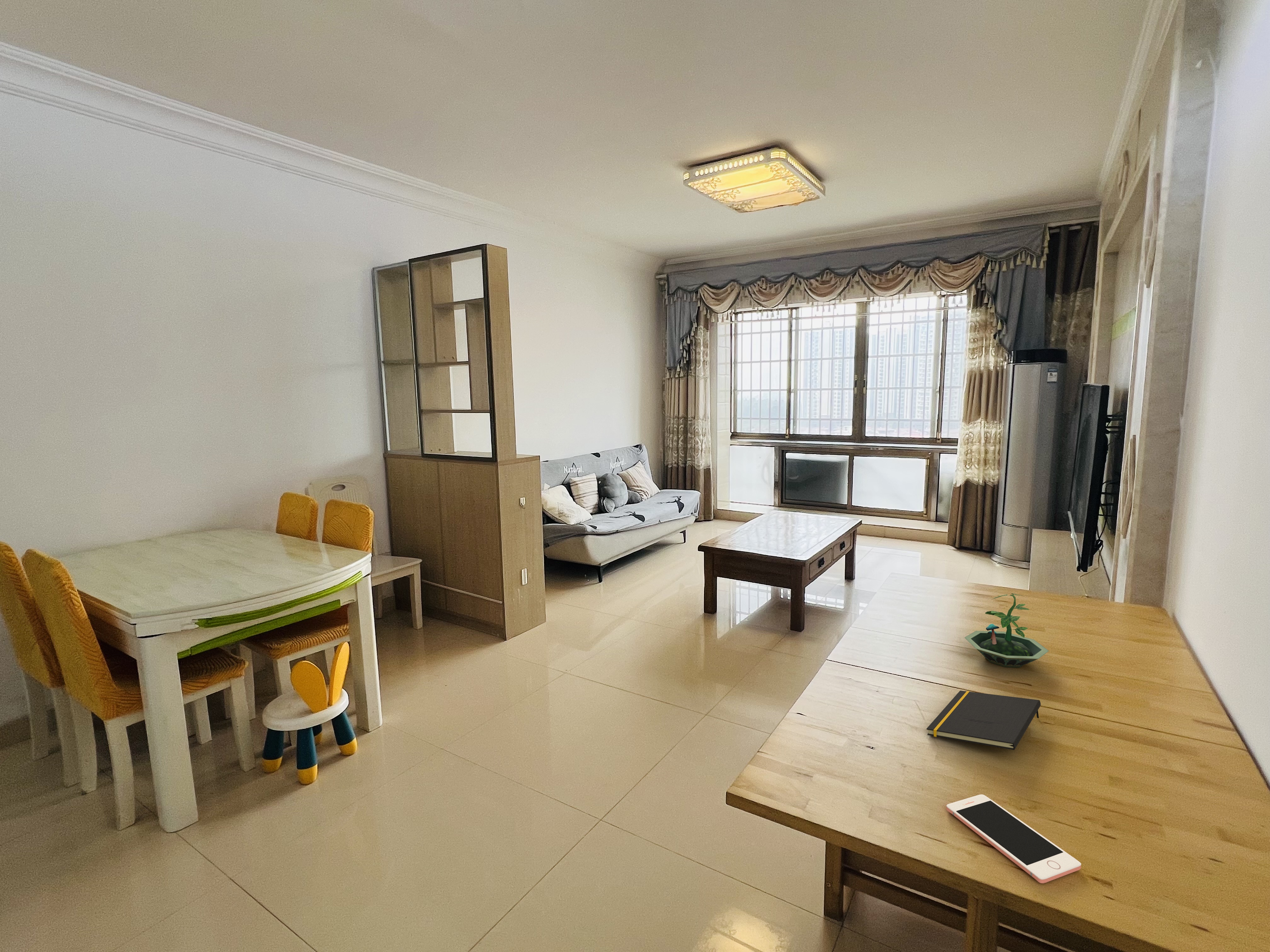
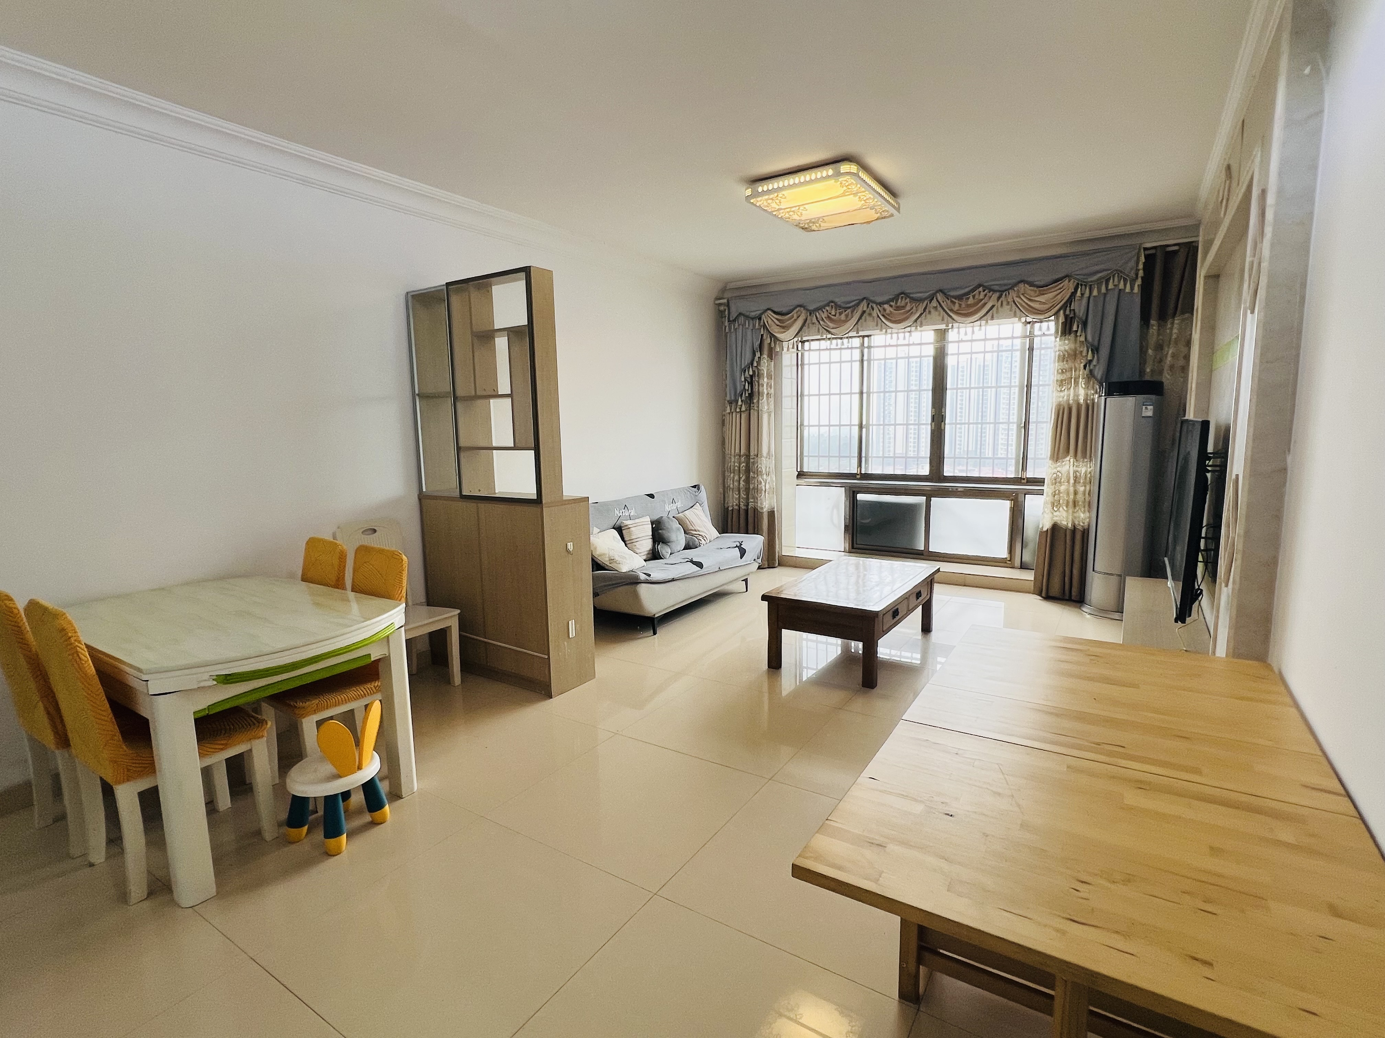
- notepad [926,690,1041,750]
- terrarium [964,593,1049,668]
- cell phone [946,794,1081,884]
